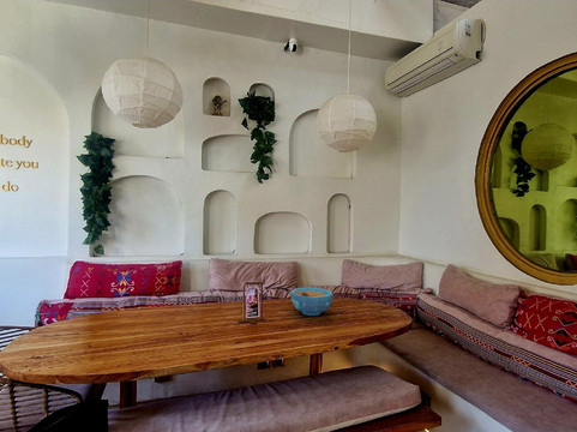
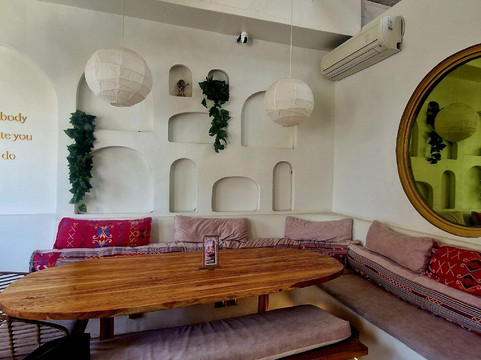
- bowl [289,287,335,317]
